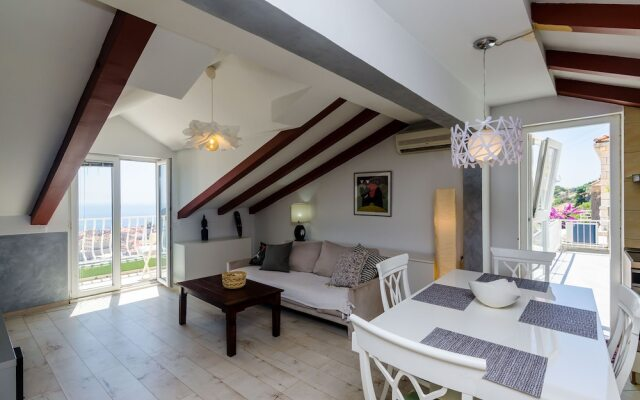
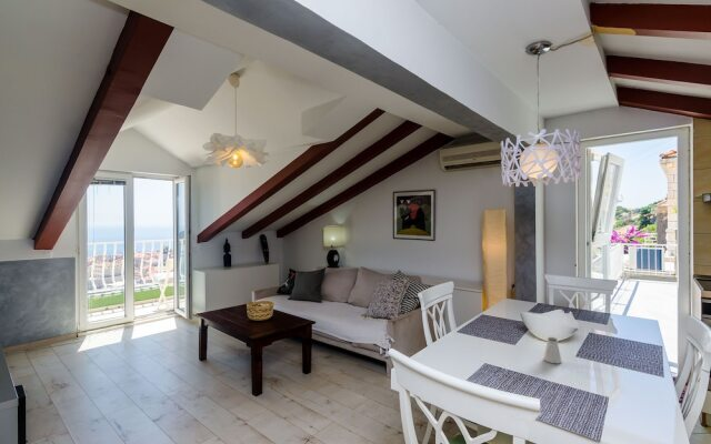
+ saltshaker [542,336,563,364]
